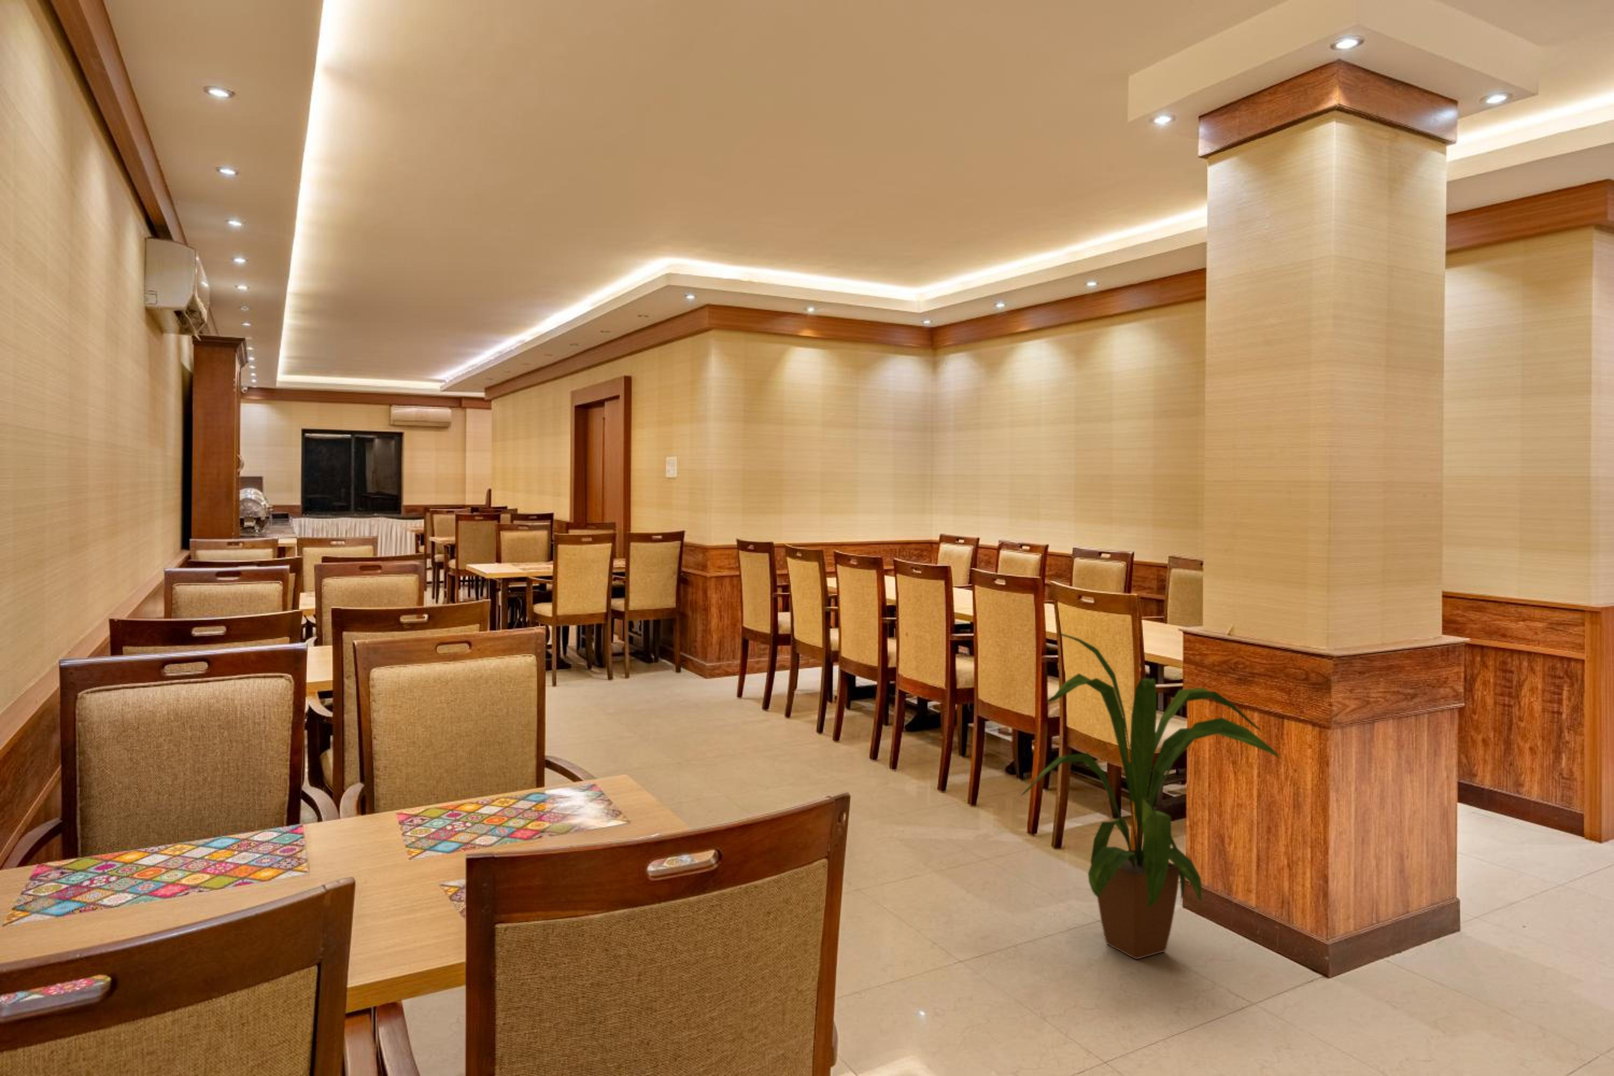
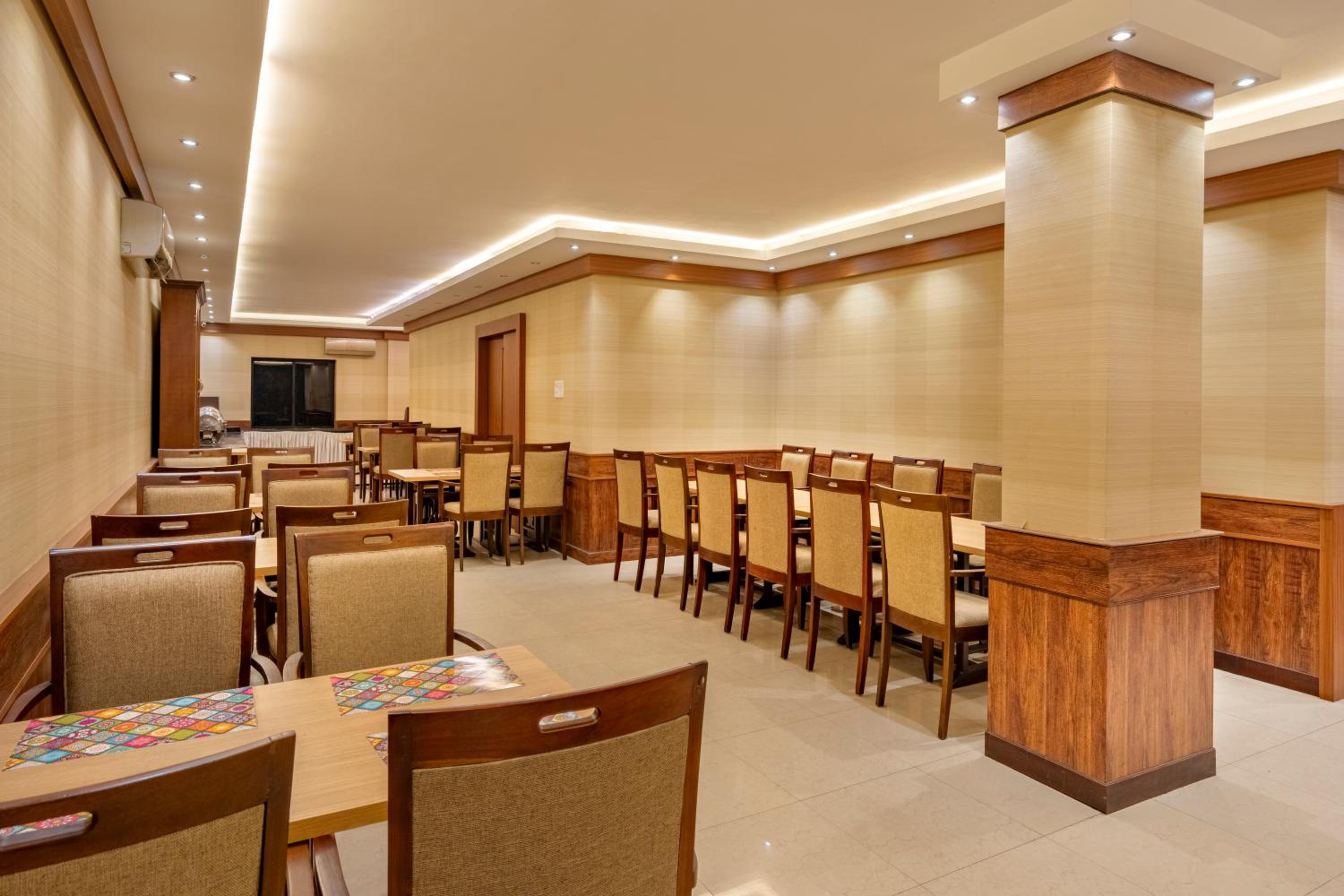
- house plant [1020,633,1281,960]
